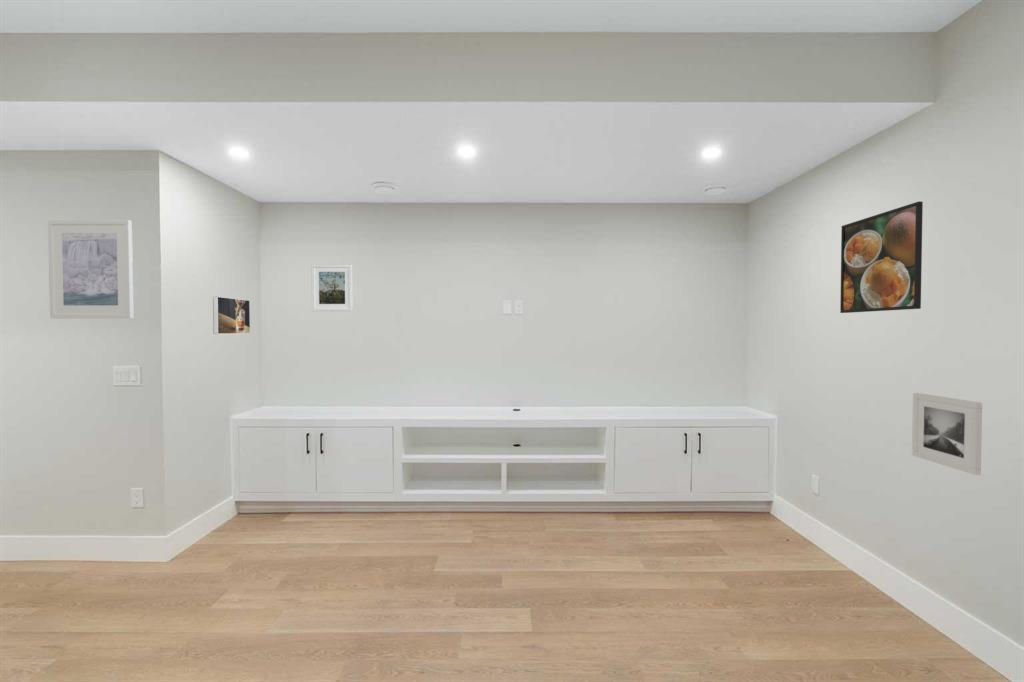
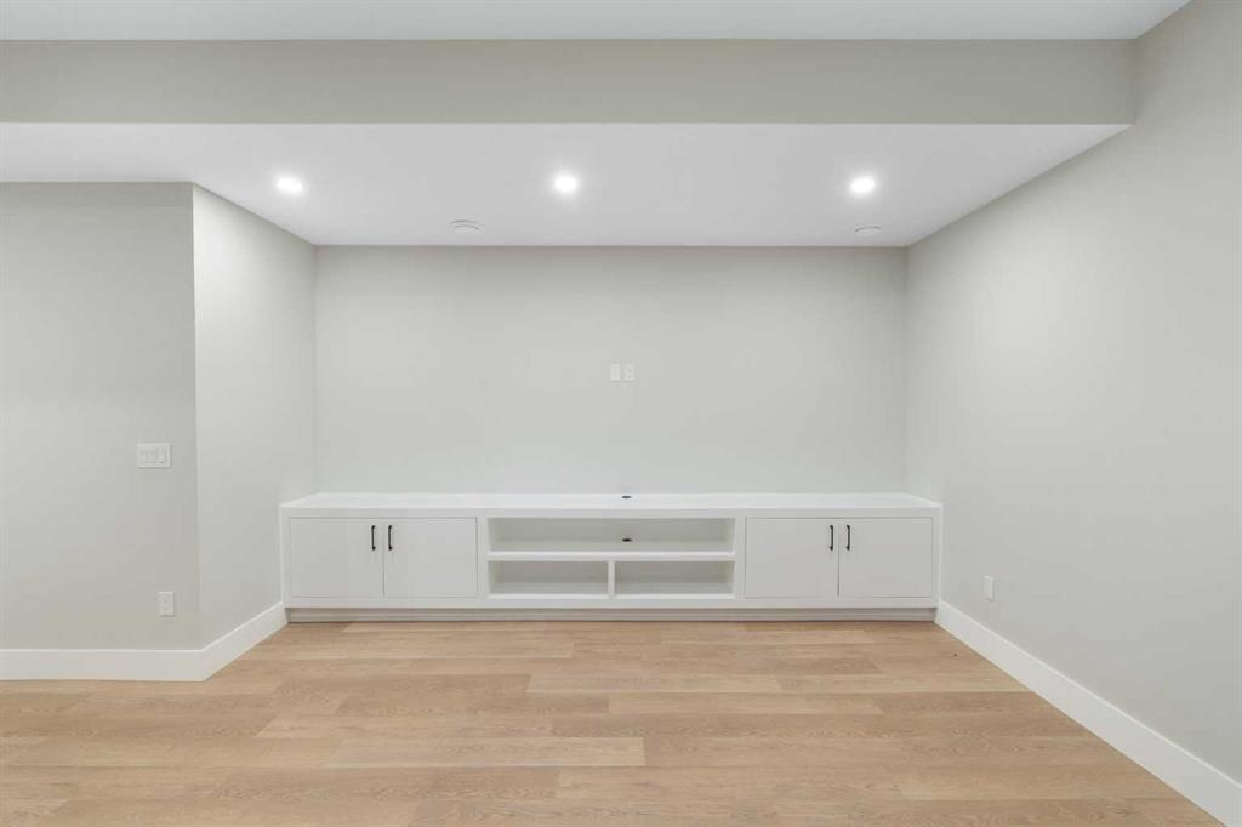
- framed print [311,264,354,312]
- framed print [911,392,983,476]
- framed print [839,200,924,314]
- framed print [212,295,251,335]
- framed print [47,219,135,319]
